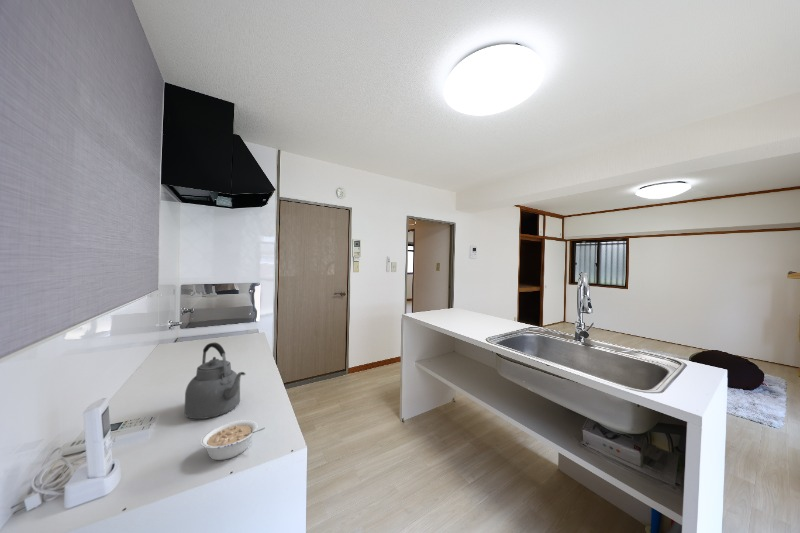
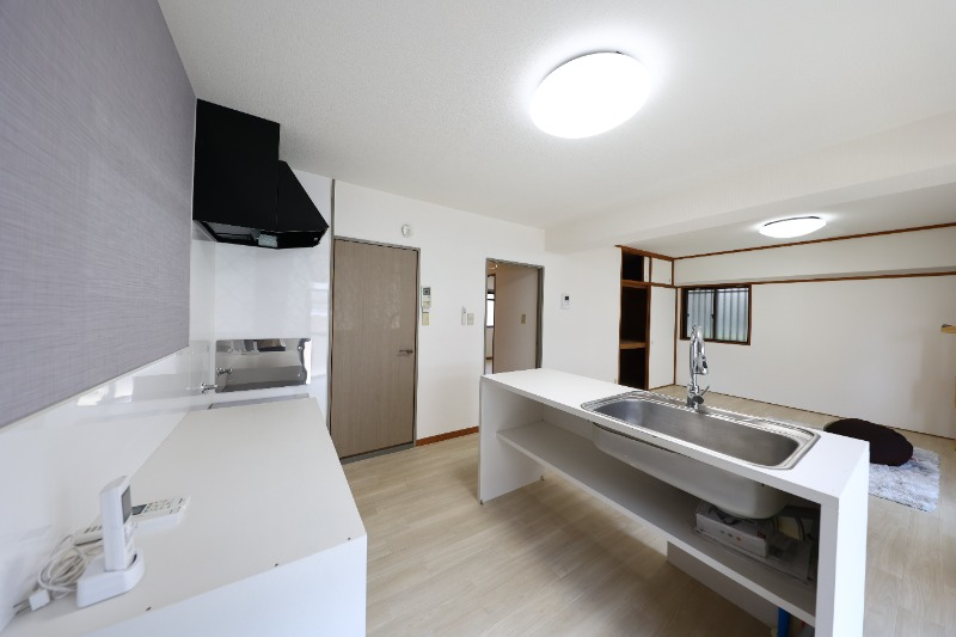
- kettle [183,342,246,420]
- legume [199,419,265,461]
